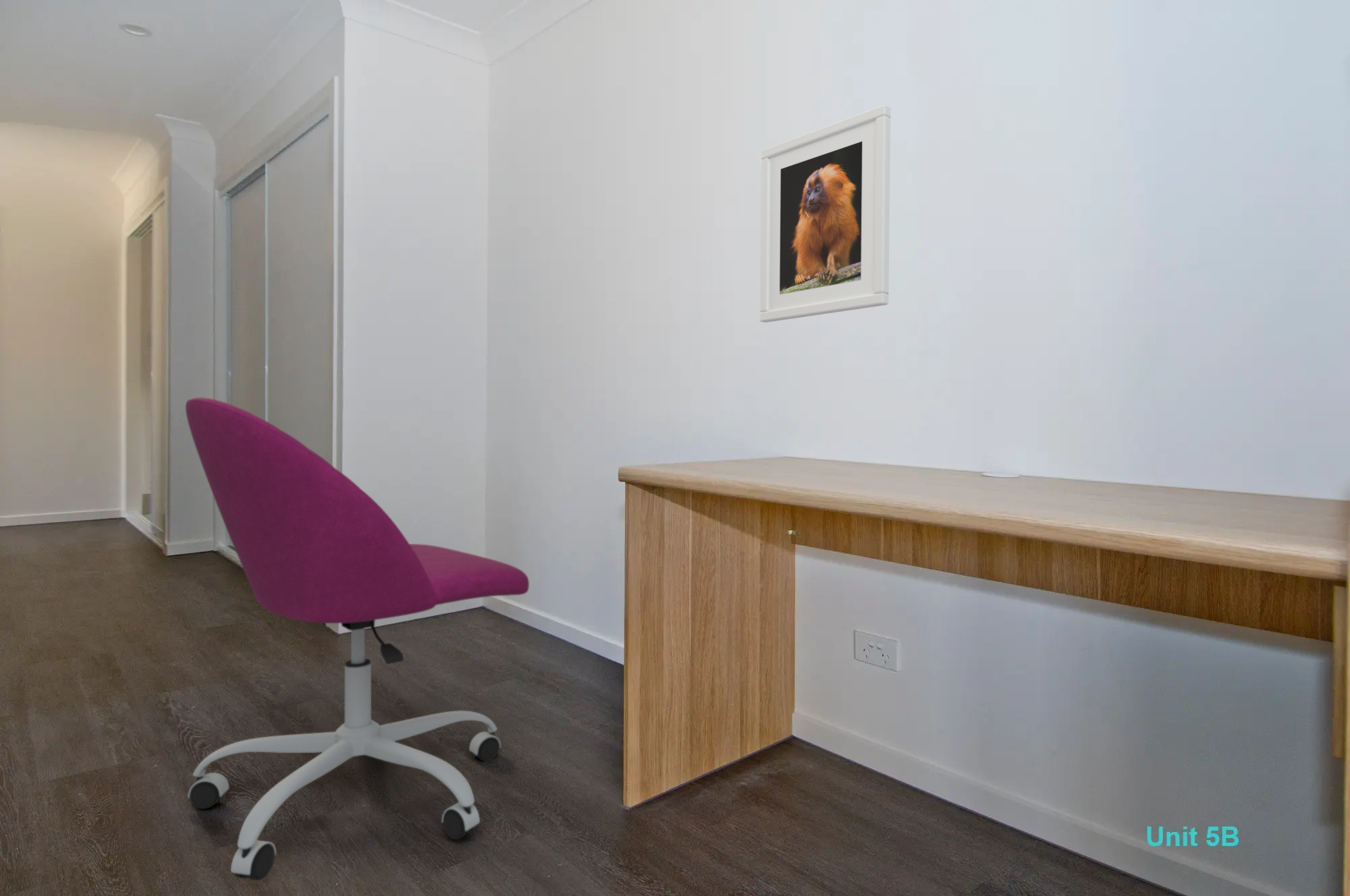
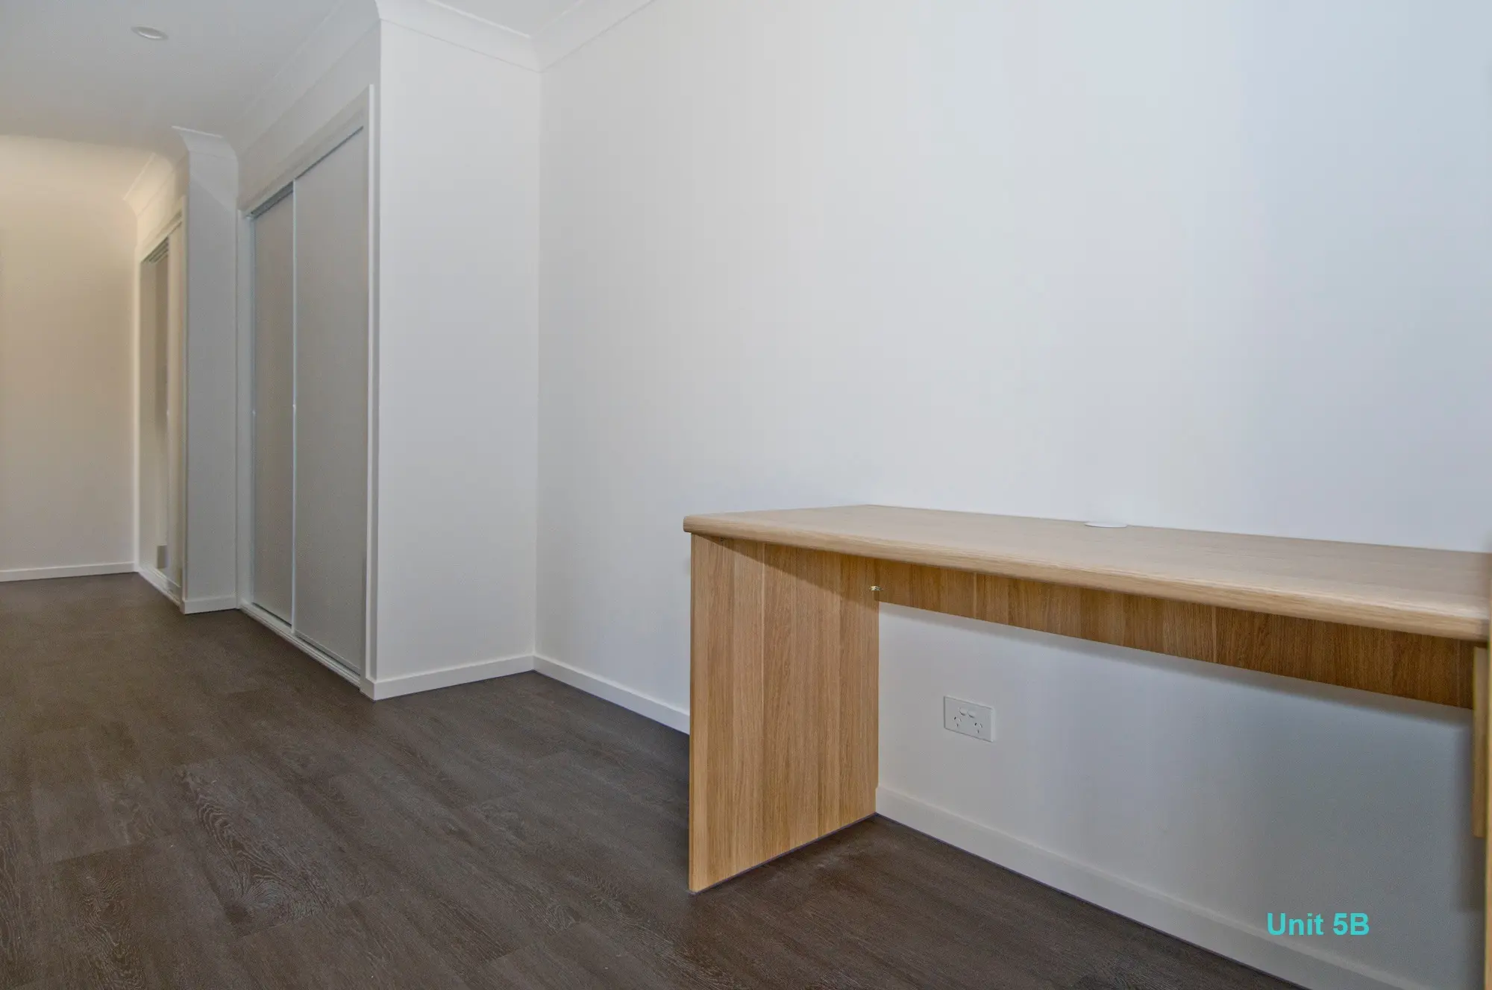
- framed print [759,104,891,323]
- office chair [185,397,530,881]
